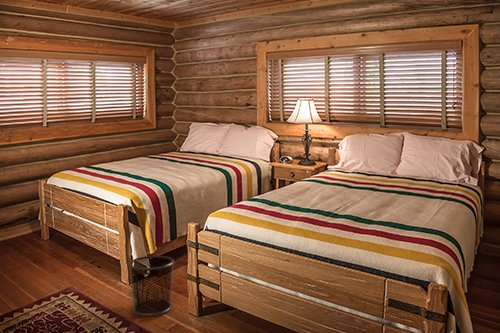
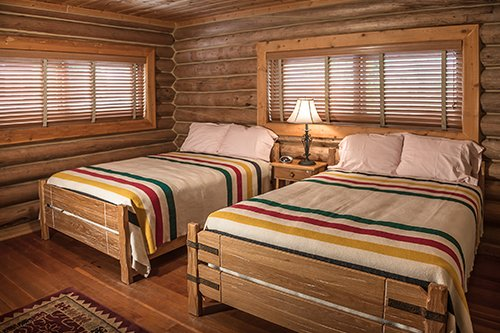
- waste bin [127,255,175,317]
